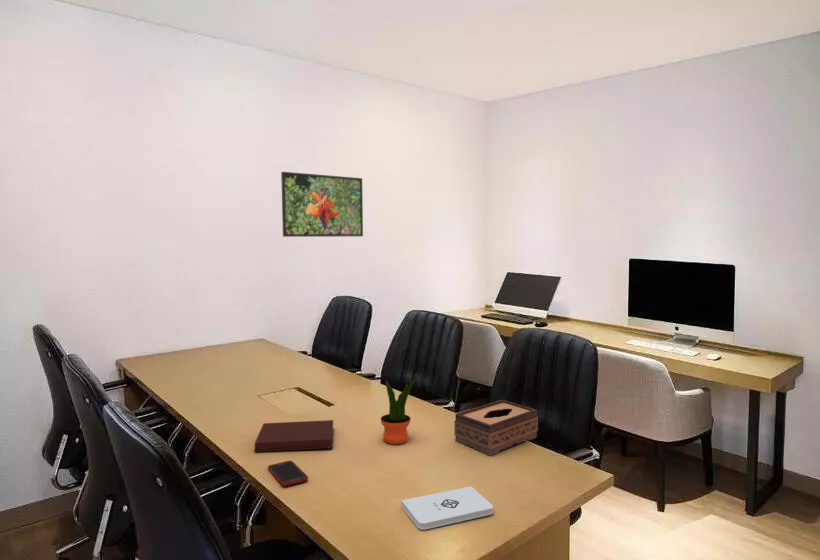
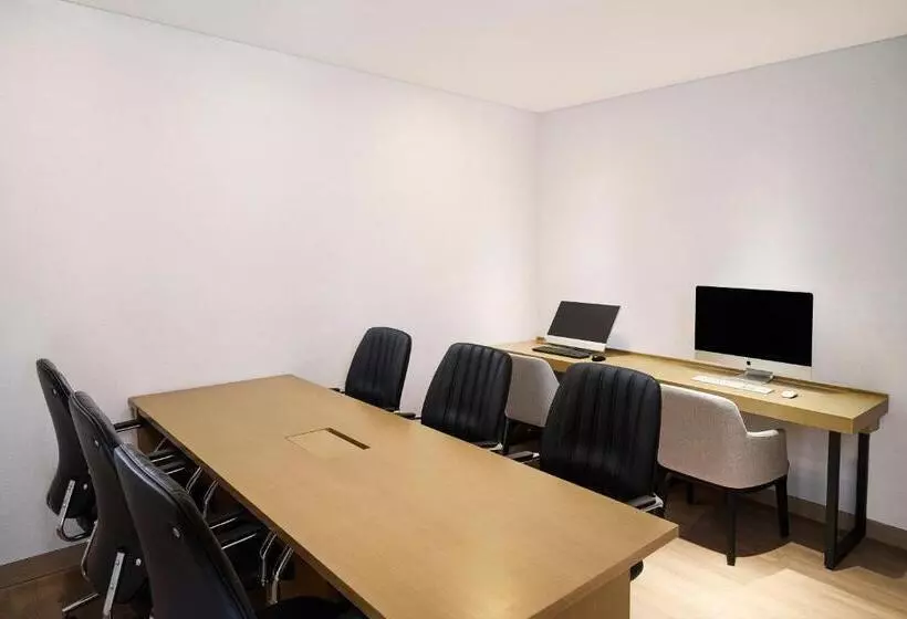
- potted plant [380,373,418,445]
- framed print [280,171,364,238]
- notepad [400,485,494,531]
- tissue box [453,399,539,457]
- cell phone [267,460,309,487]
- notebook [254,419,334,453]
